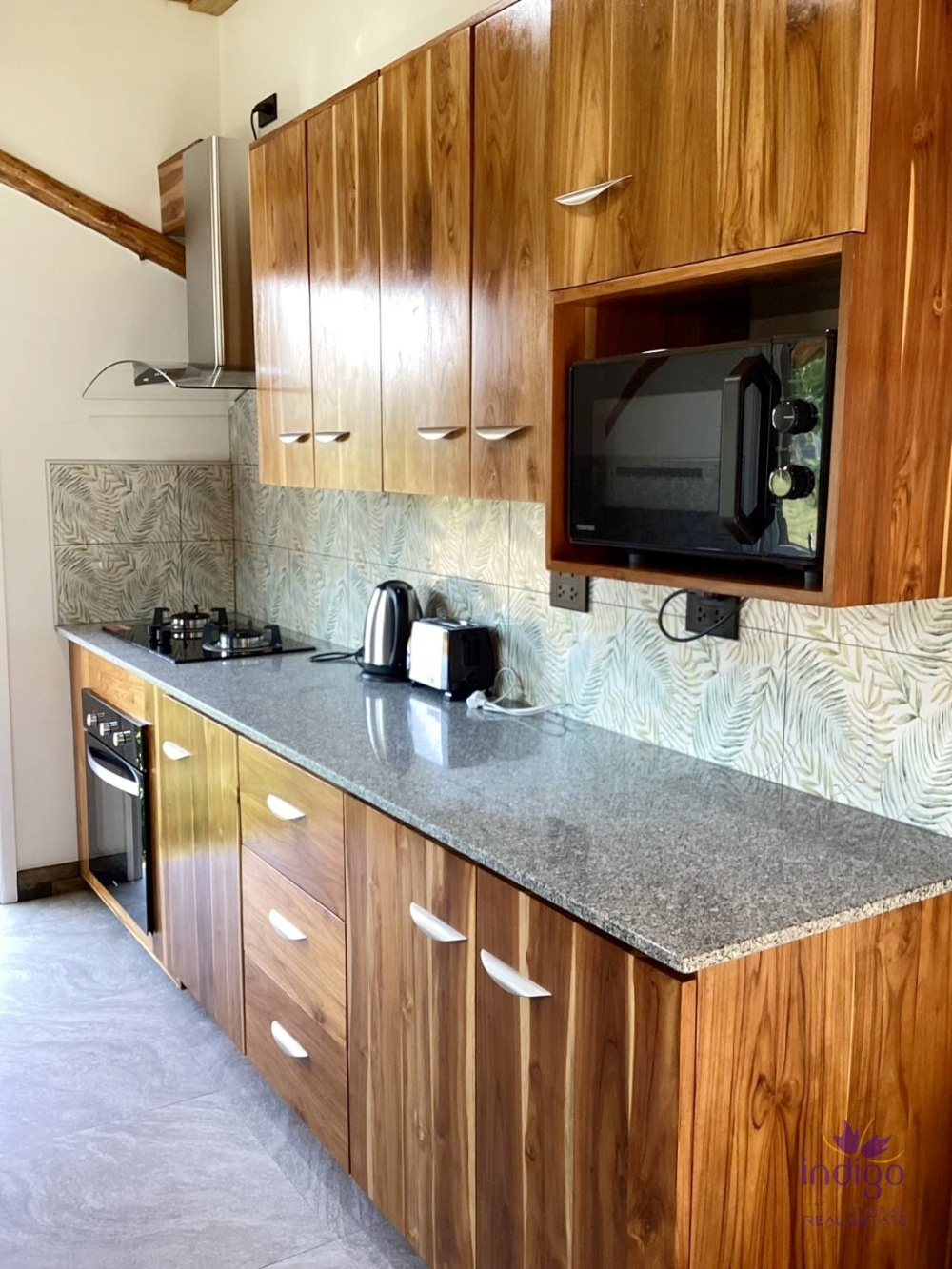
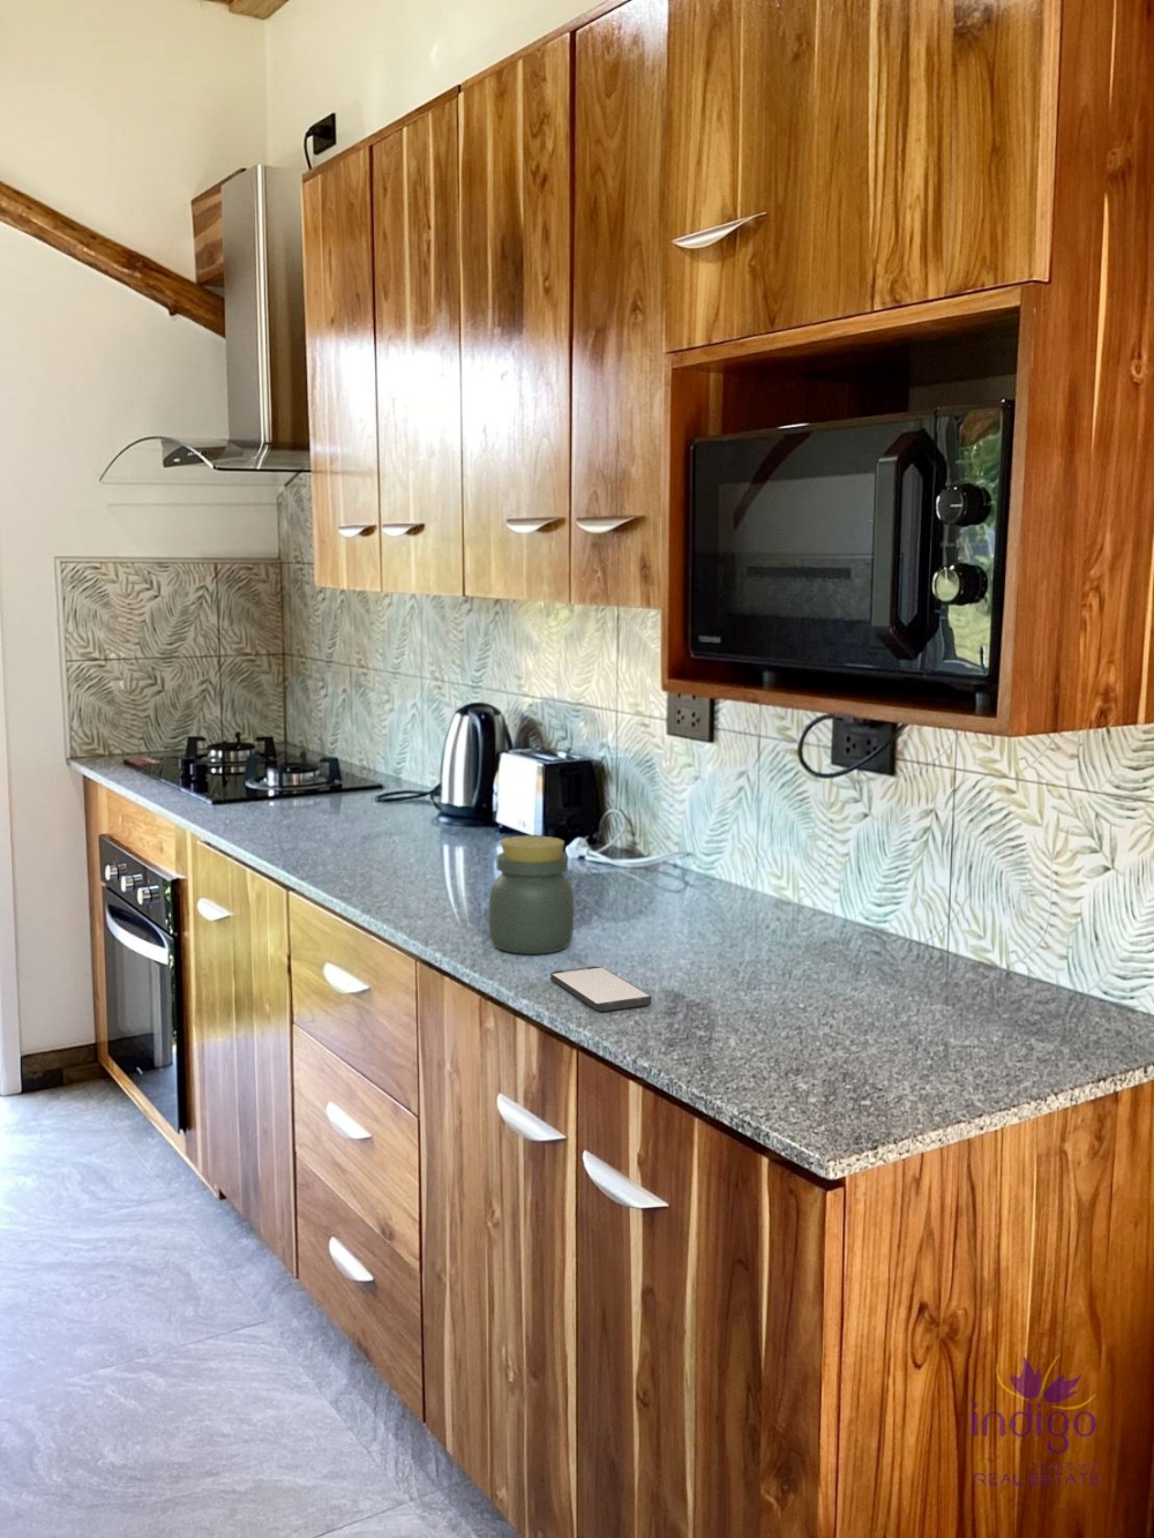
+ smartphone [549,966,652,1012]
+ jar [489,834,575,955]
